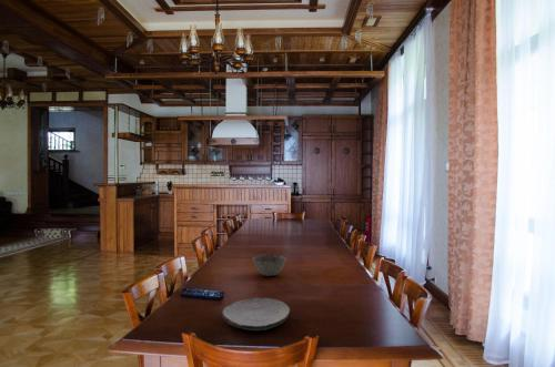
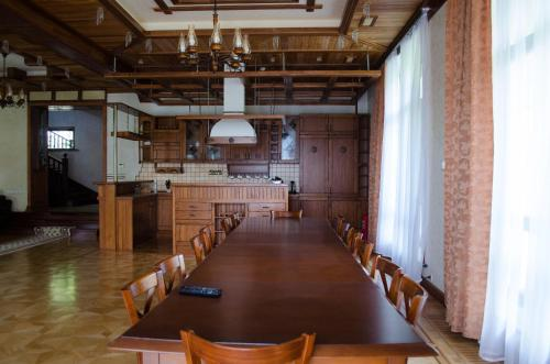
- plate [221,297,291,332]
- bowl [251,253,287,277]
